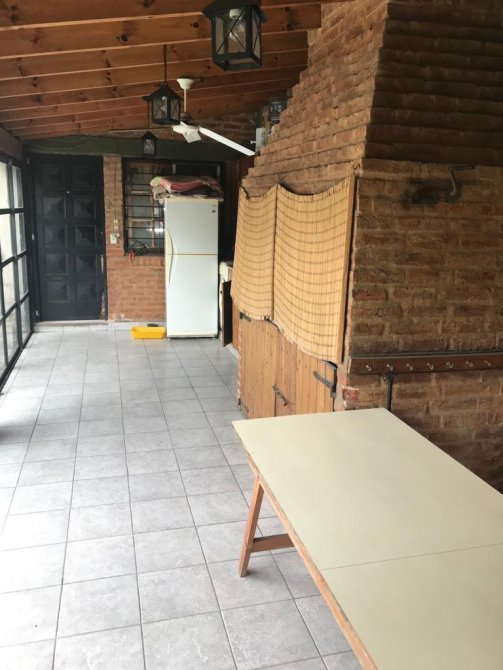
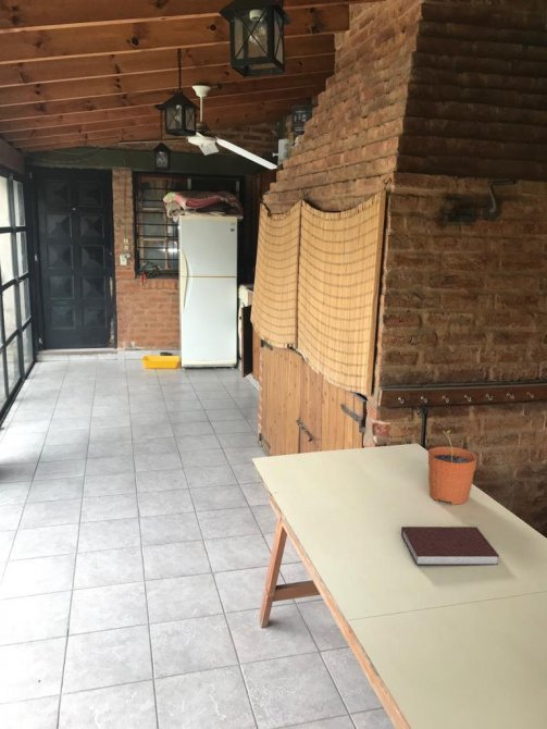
+ plant pot [427,430,478,506]
+ notebook [400,526,500,567]
